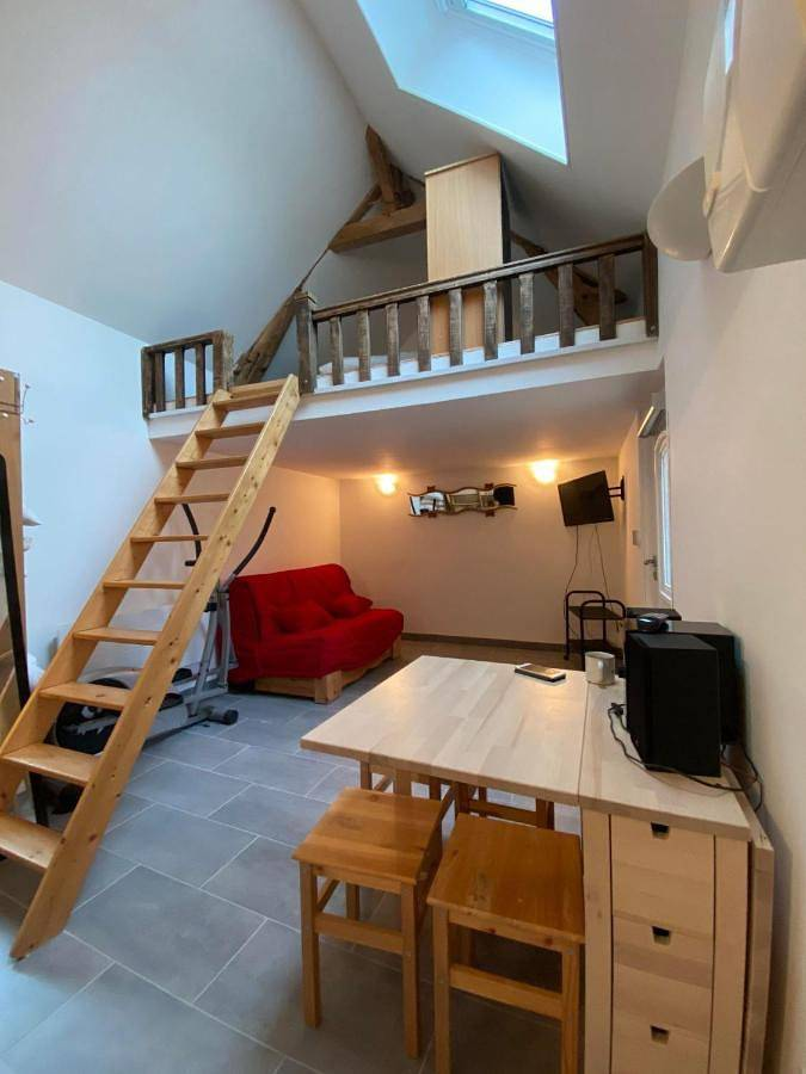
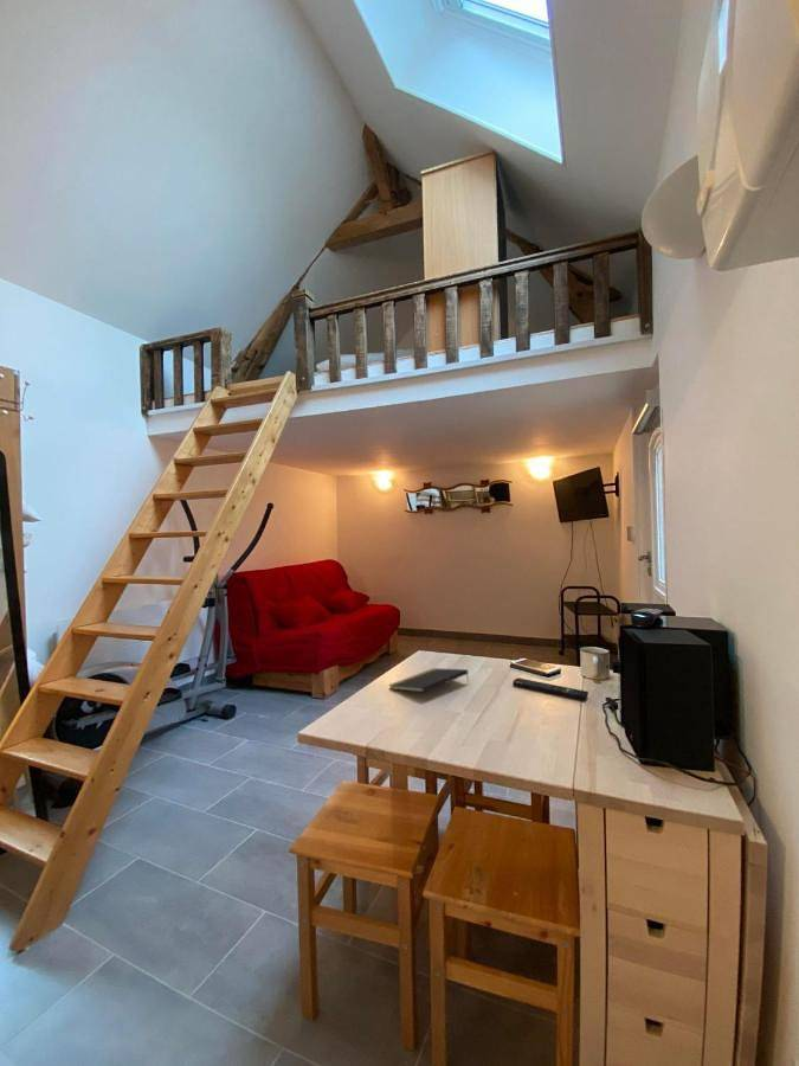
+ remote control [511,676,589,701]
+ notepad [387,667,470,693]
